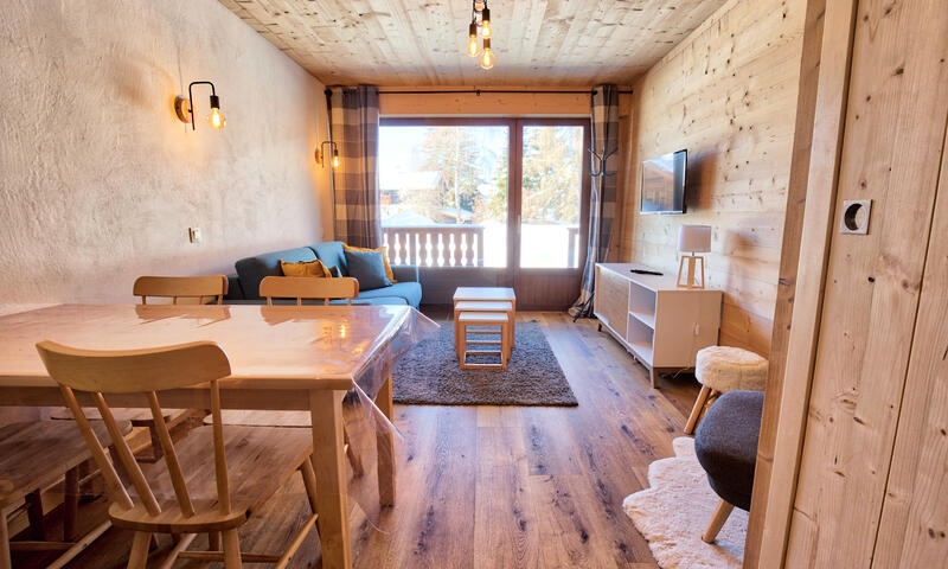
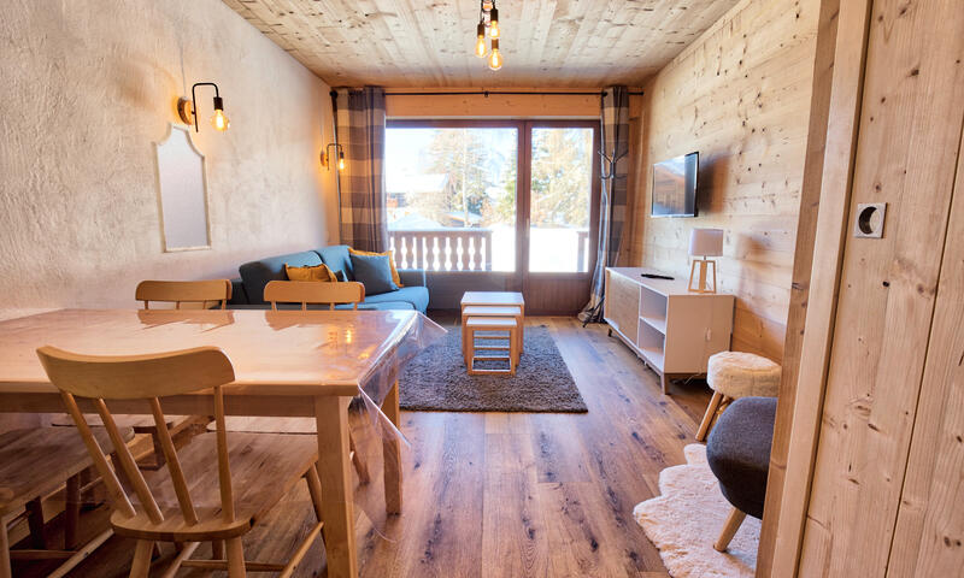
+ home mirror [149,120,213,254]
